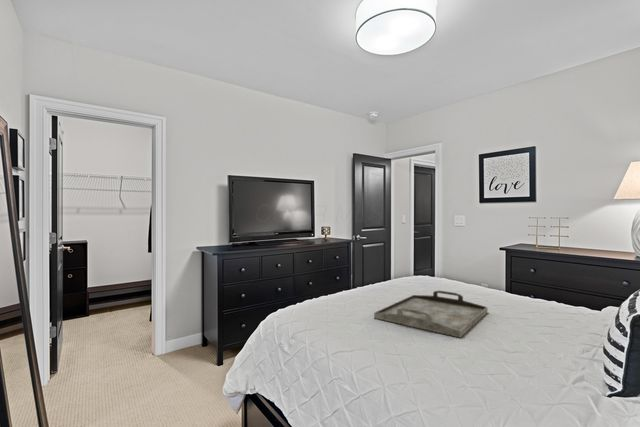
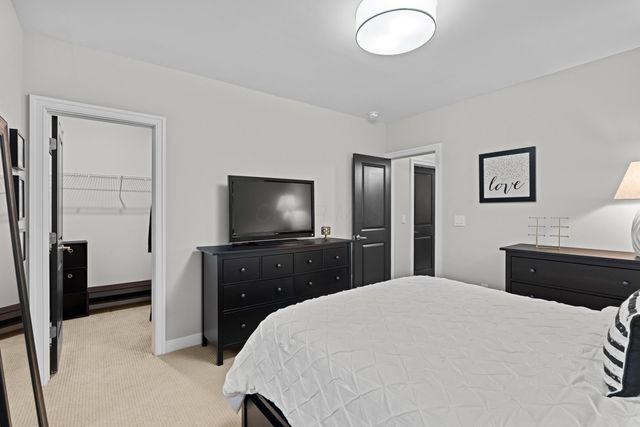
- serving tray [373,290,489,339]
